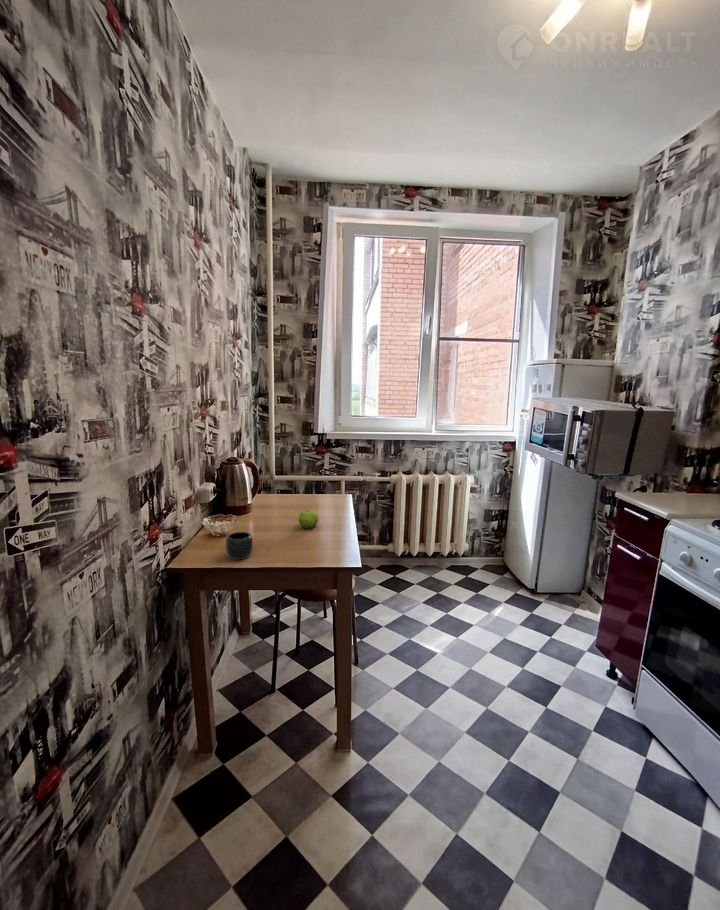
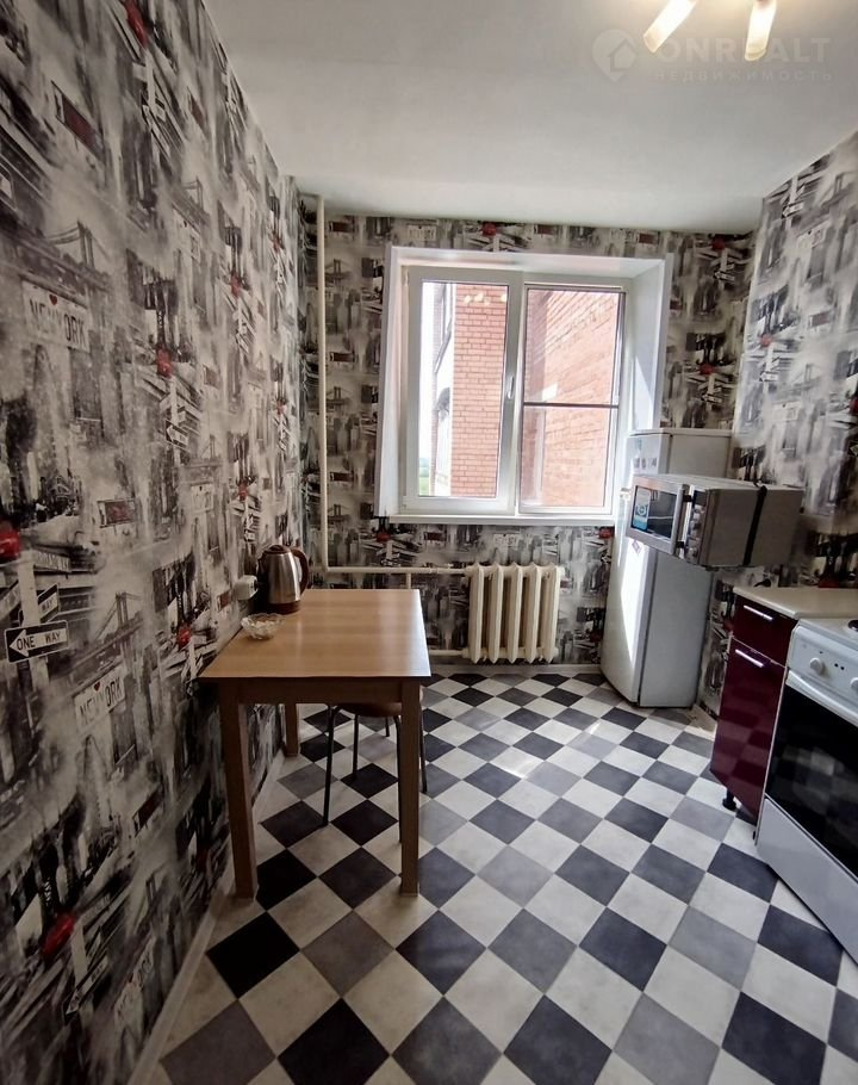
- mug [225,531,254,561]
- fruit [298,508,319,529]
